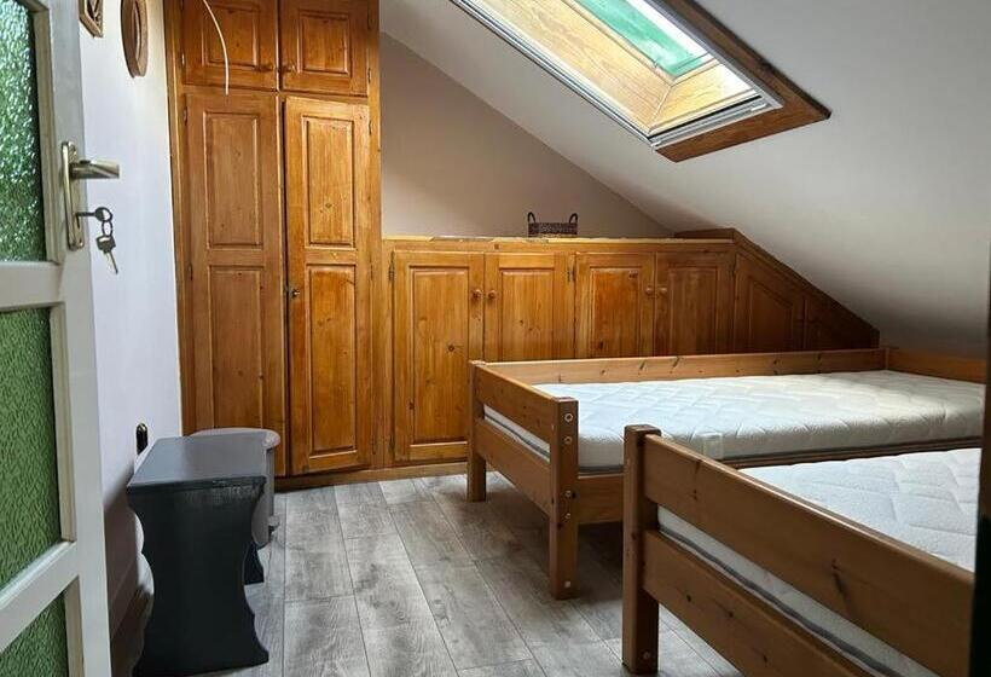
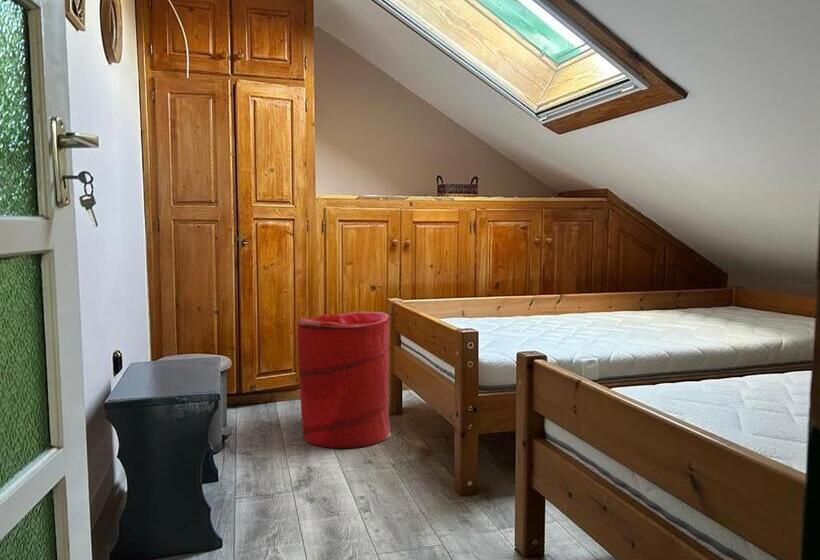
+ laundry hamper [296,310,392,449]
